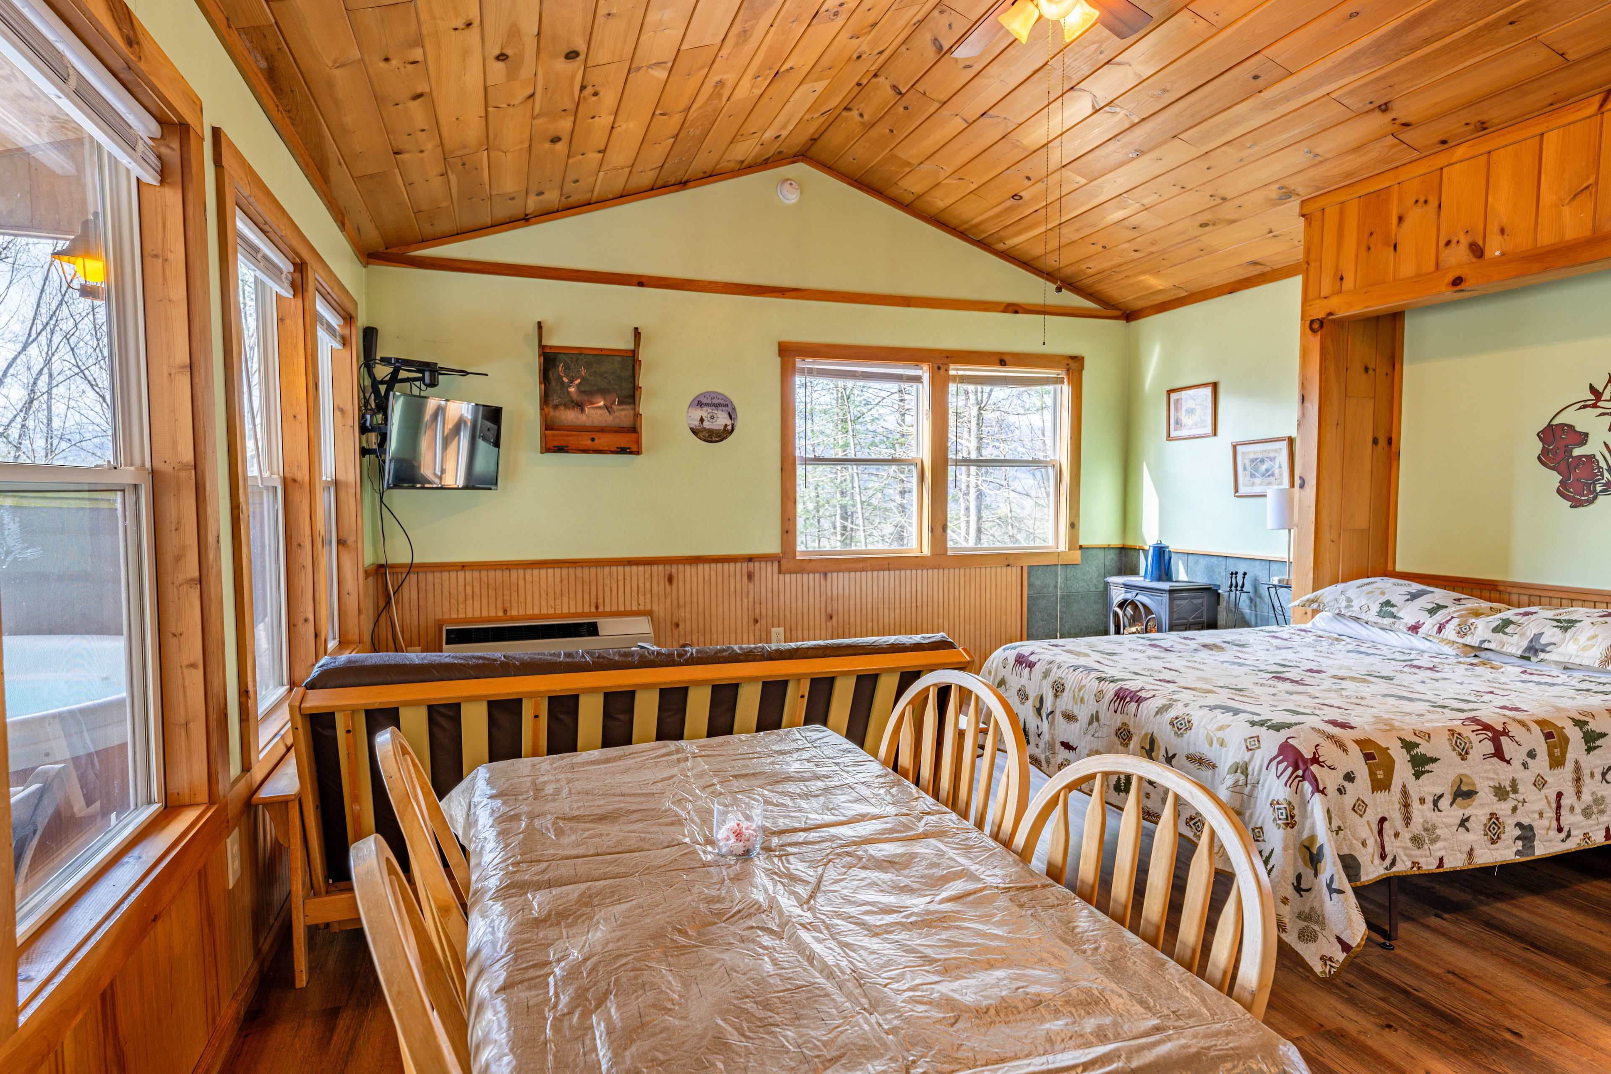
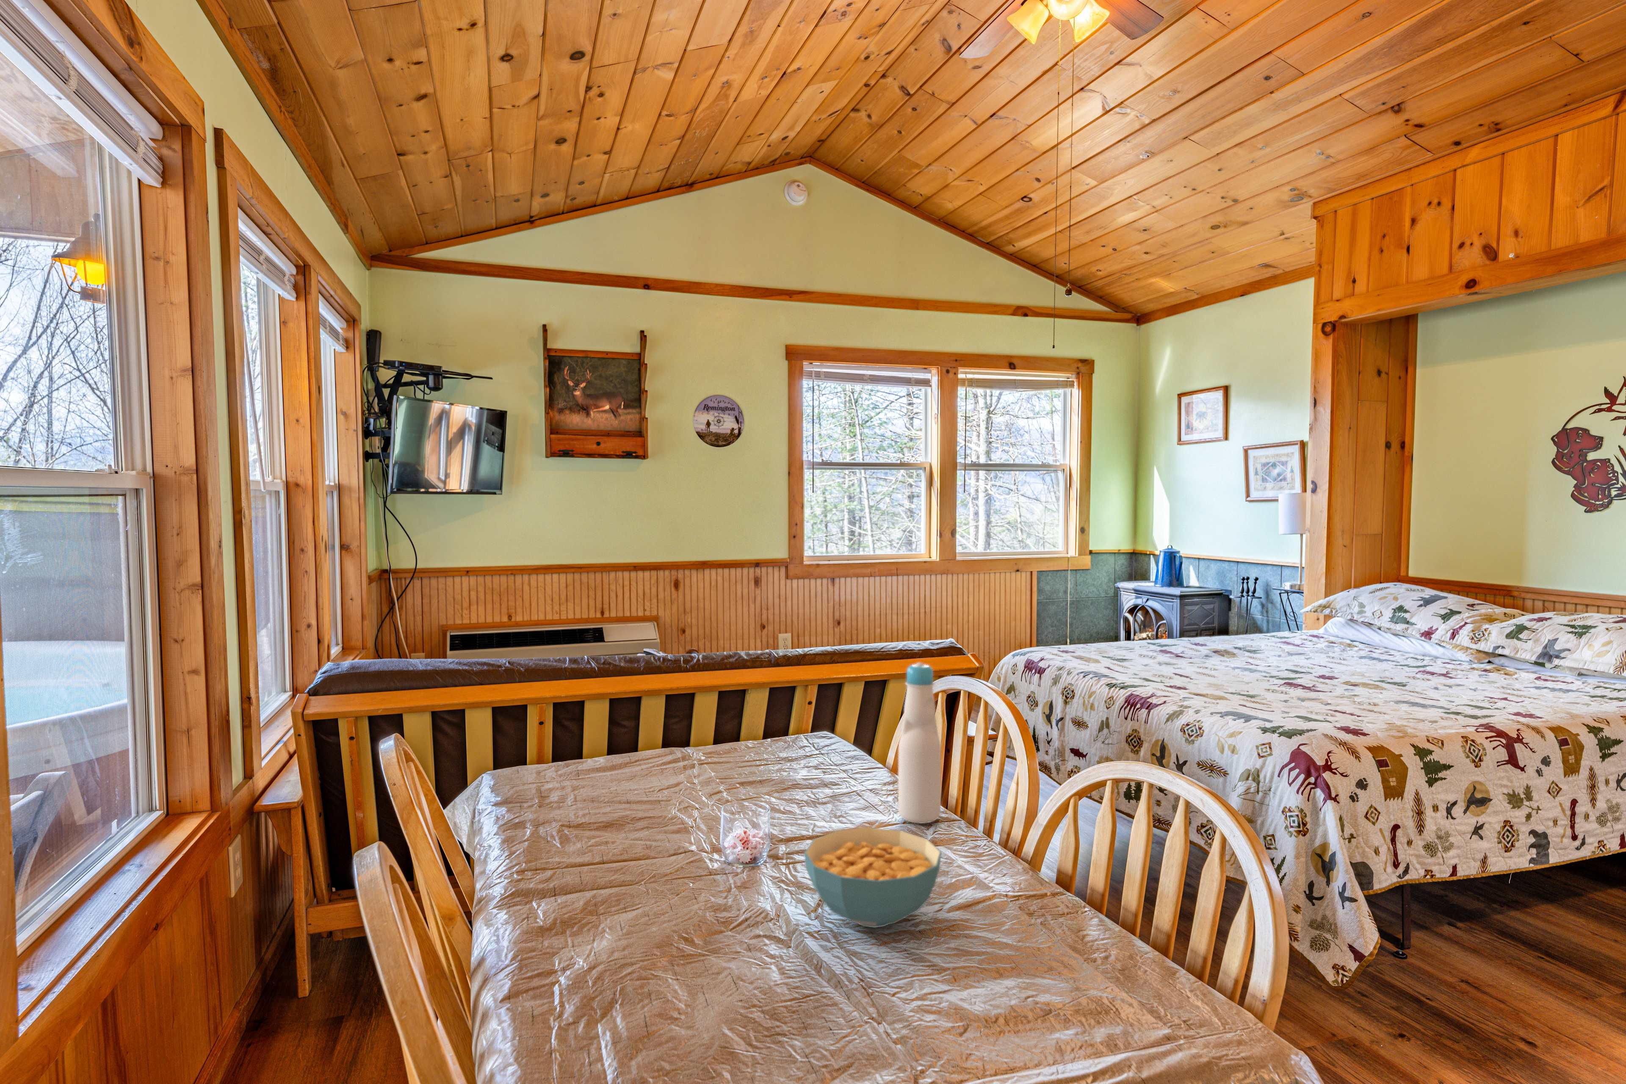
+ bottle [898,662,941,824]
+ cereal bowl [803,828,942,928]
